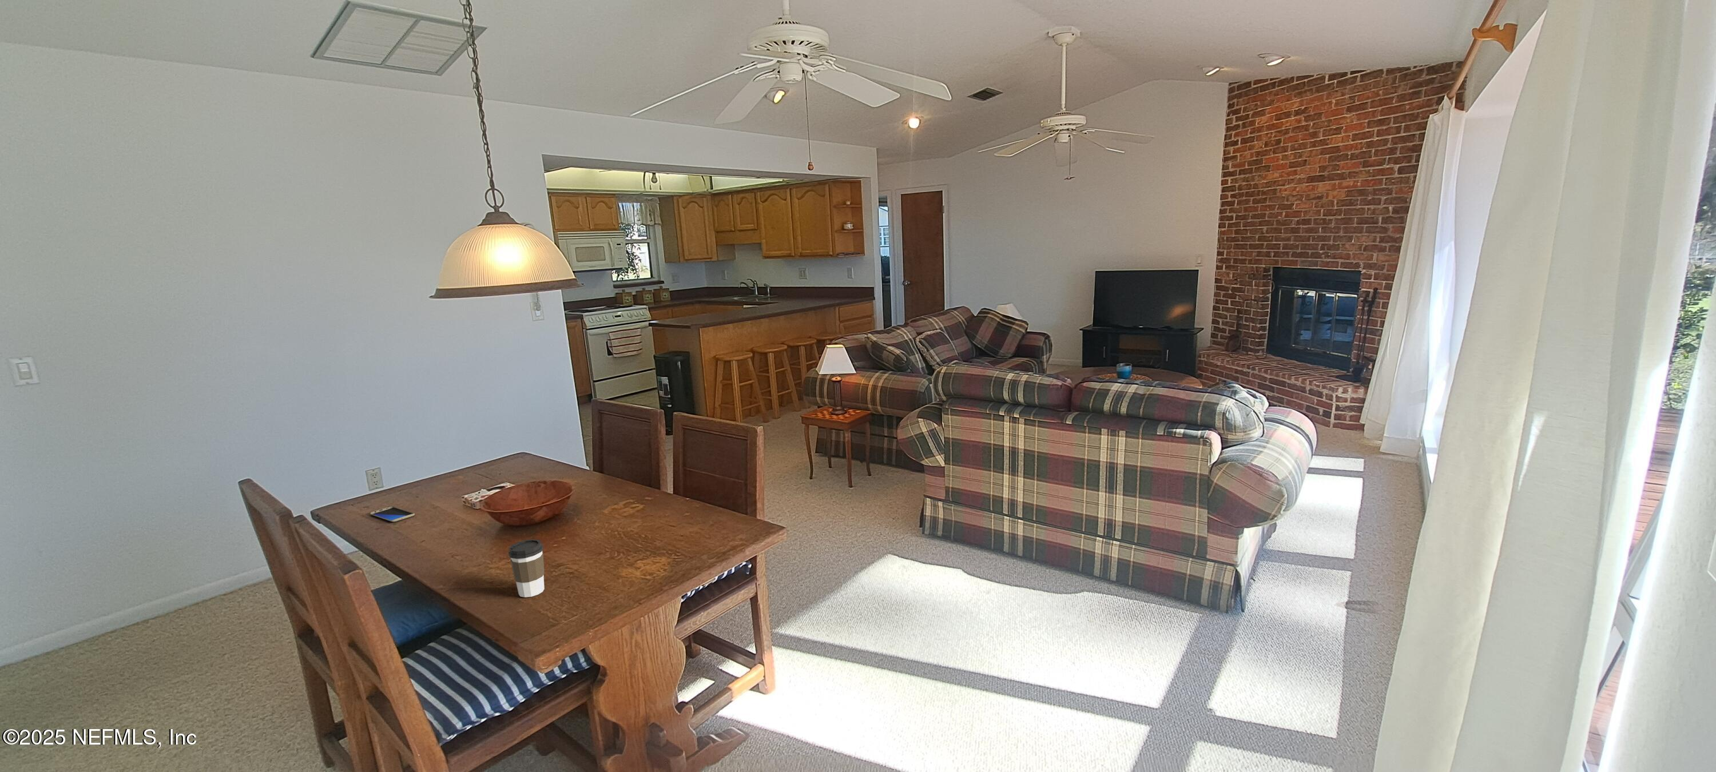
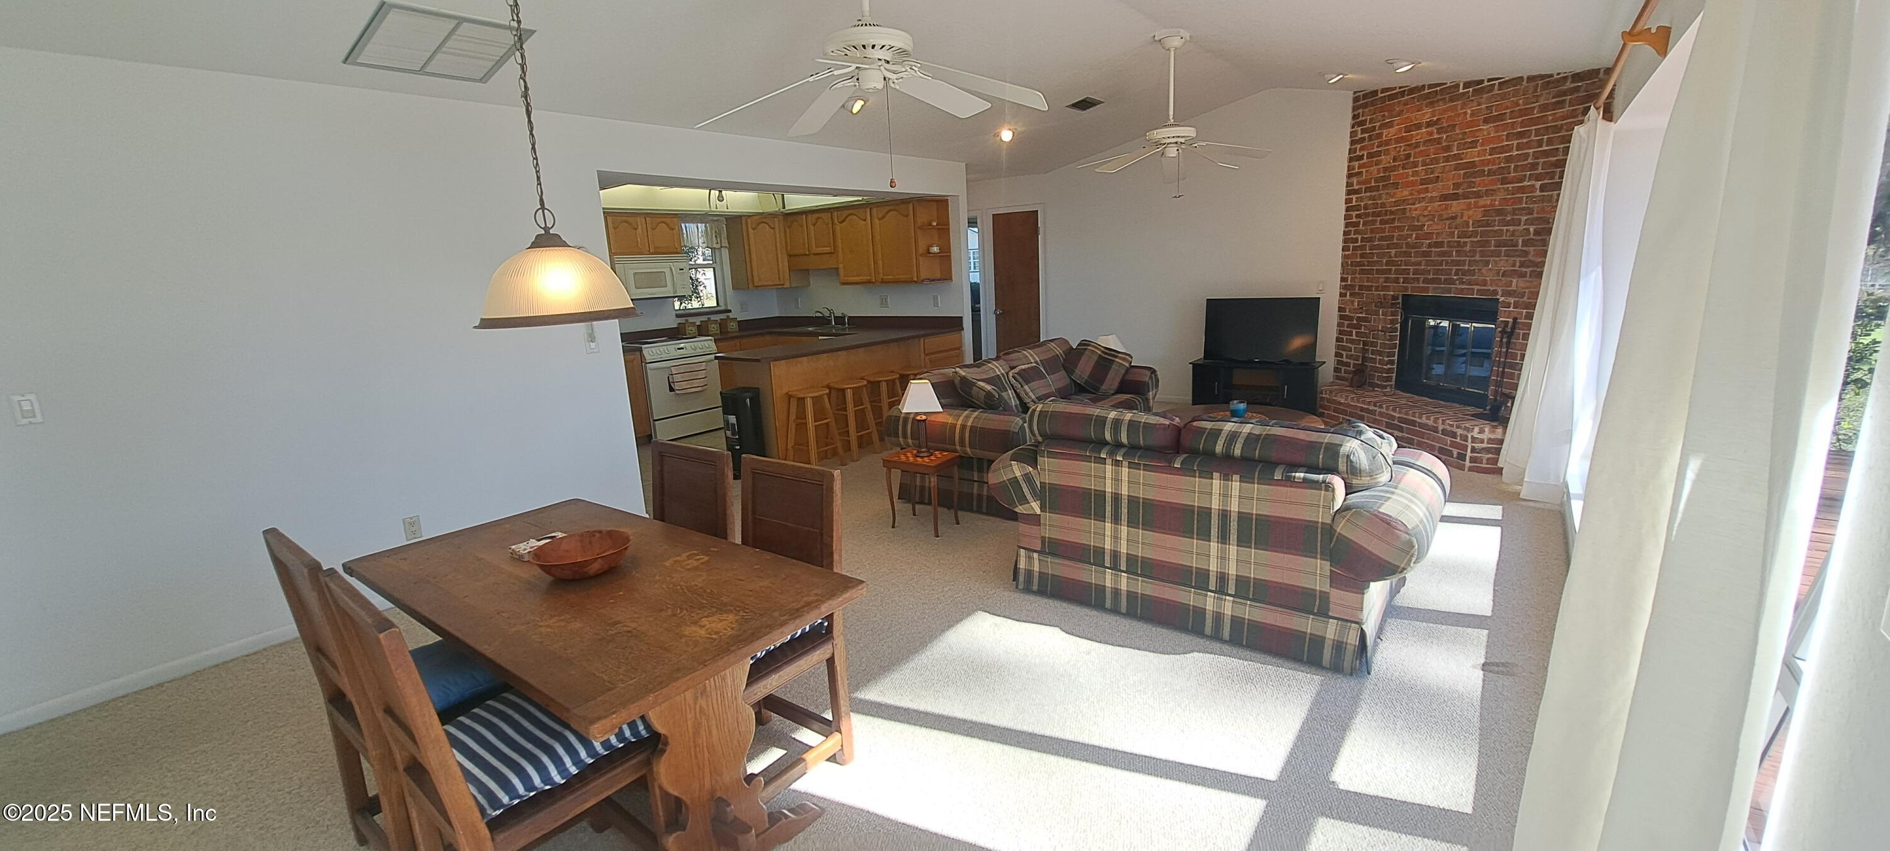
- coffee cup [508,539,545,598]
- smartphone [370,506,415,523]
